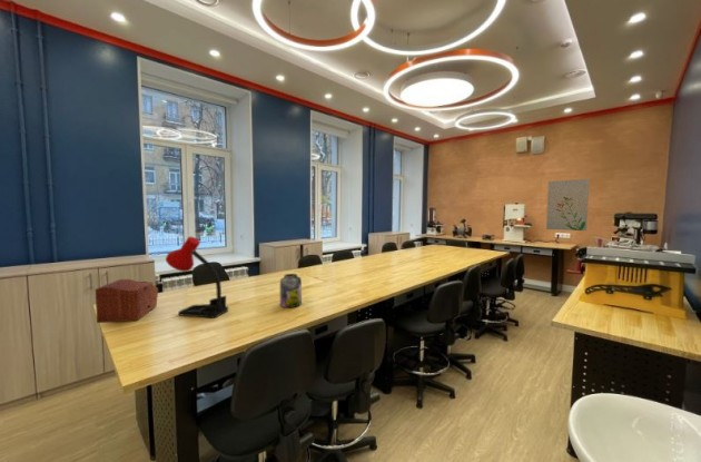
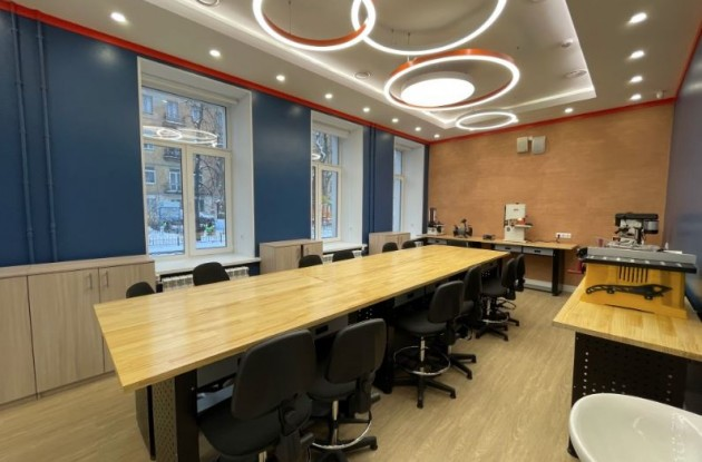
- jar [279,273,303,308]
- sewing box [95,278,159,324]
- wall art [545,178,591,232]
- desk lamp [165,236,229,318]
